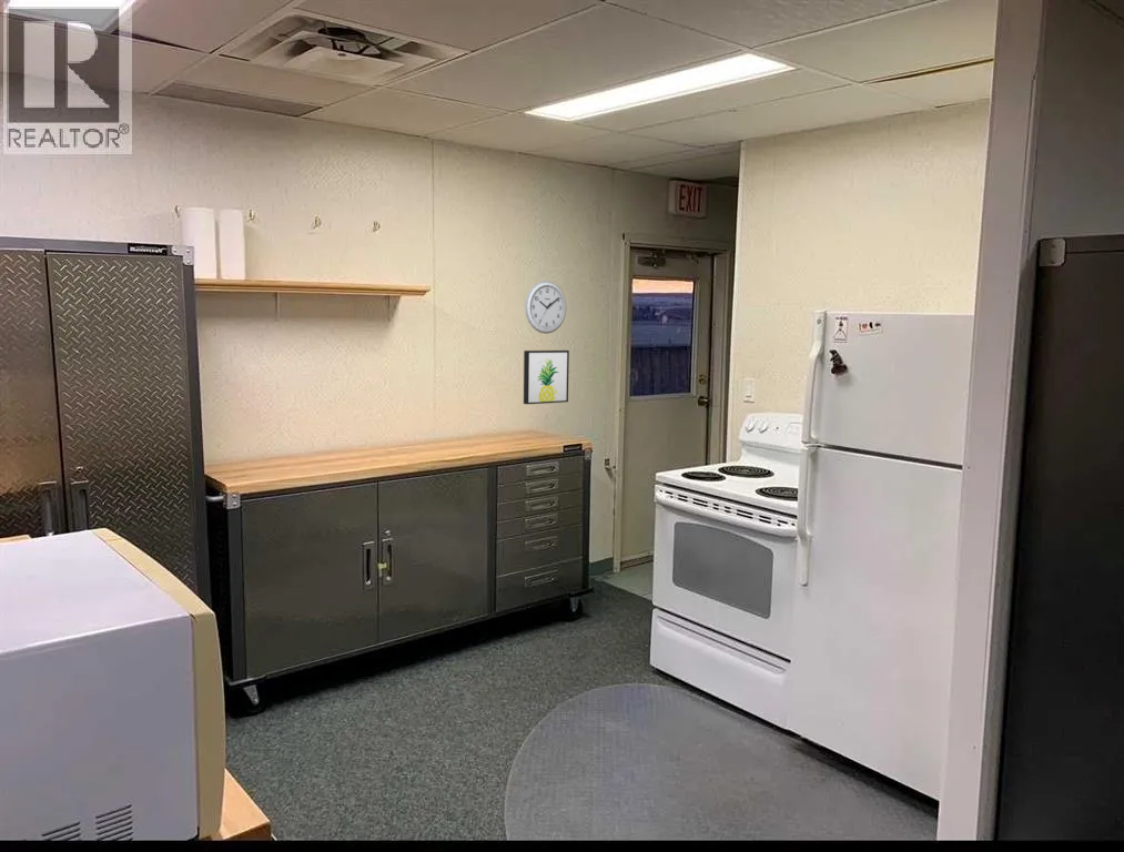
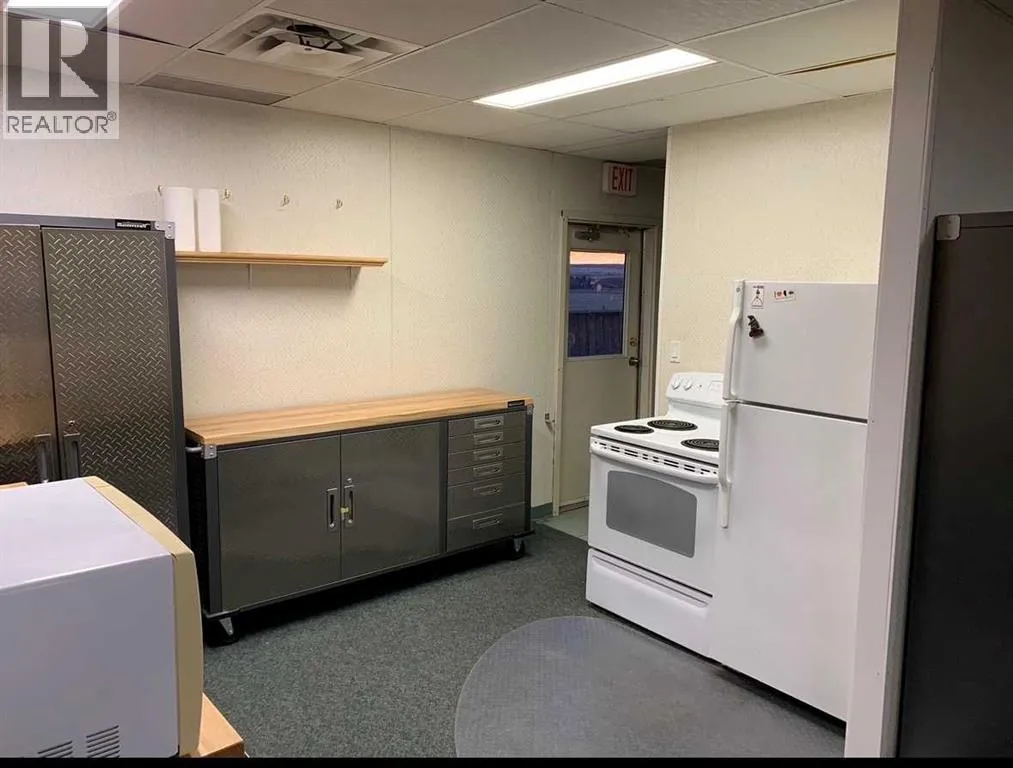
- wall clock [524,280,567,335]
- wall art [523,349,570,405]
